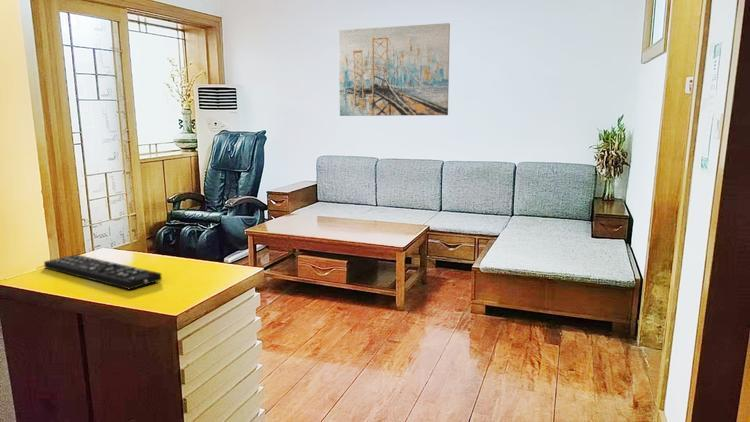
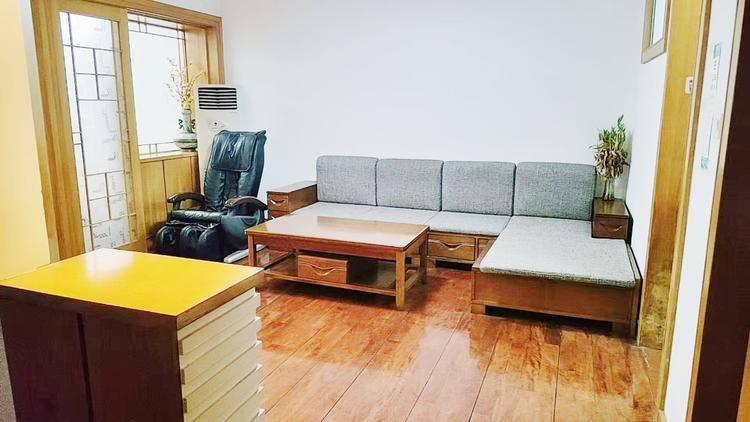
- remote control [43,254,163,291]
- wall art [338,22,451,117]
